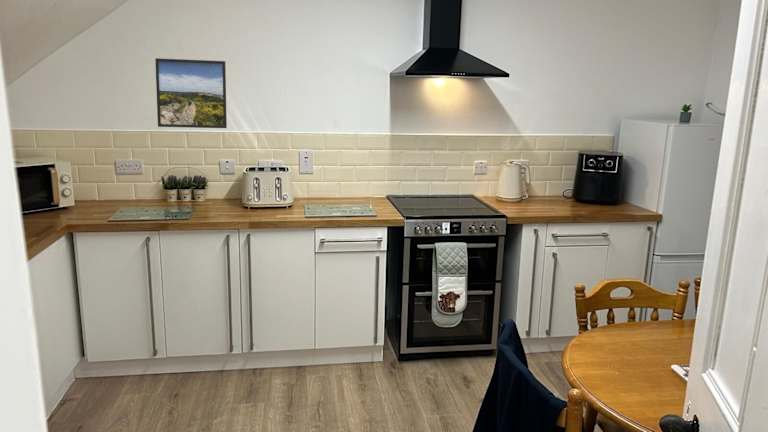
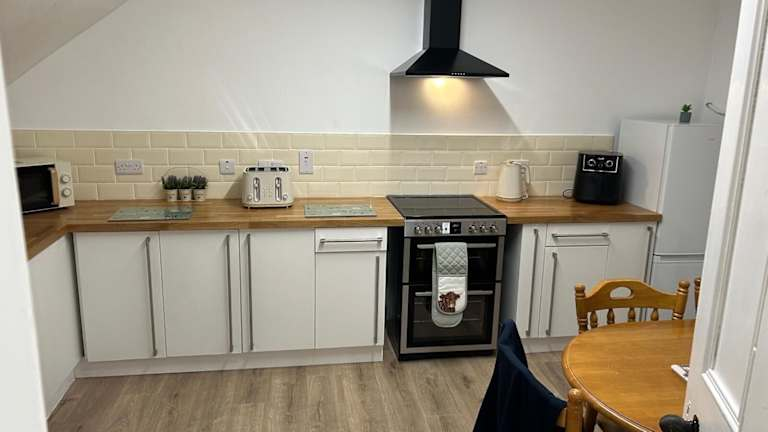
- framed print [154,57,228,129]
